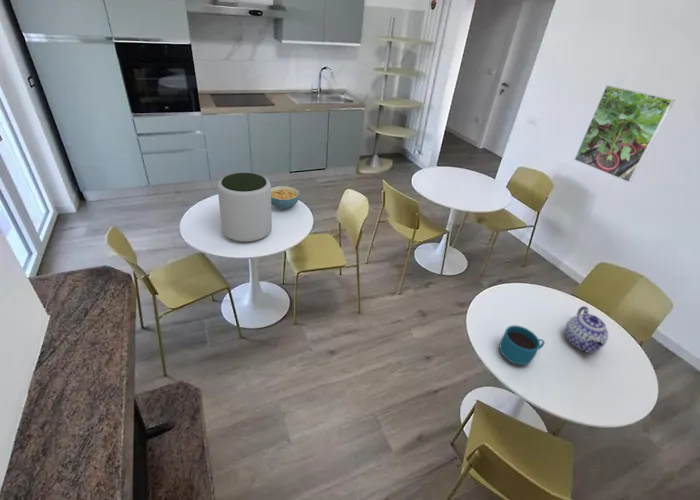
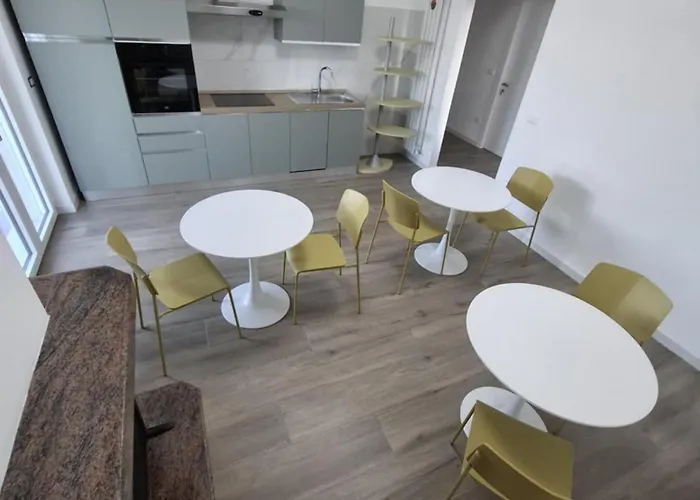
- teapot [564,305,609,354]
- cup [499,324,546,366]
- cereal bowl [271,185,301,210]
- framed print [573,84,676,183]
- plant pot [216,172,273,242]
